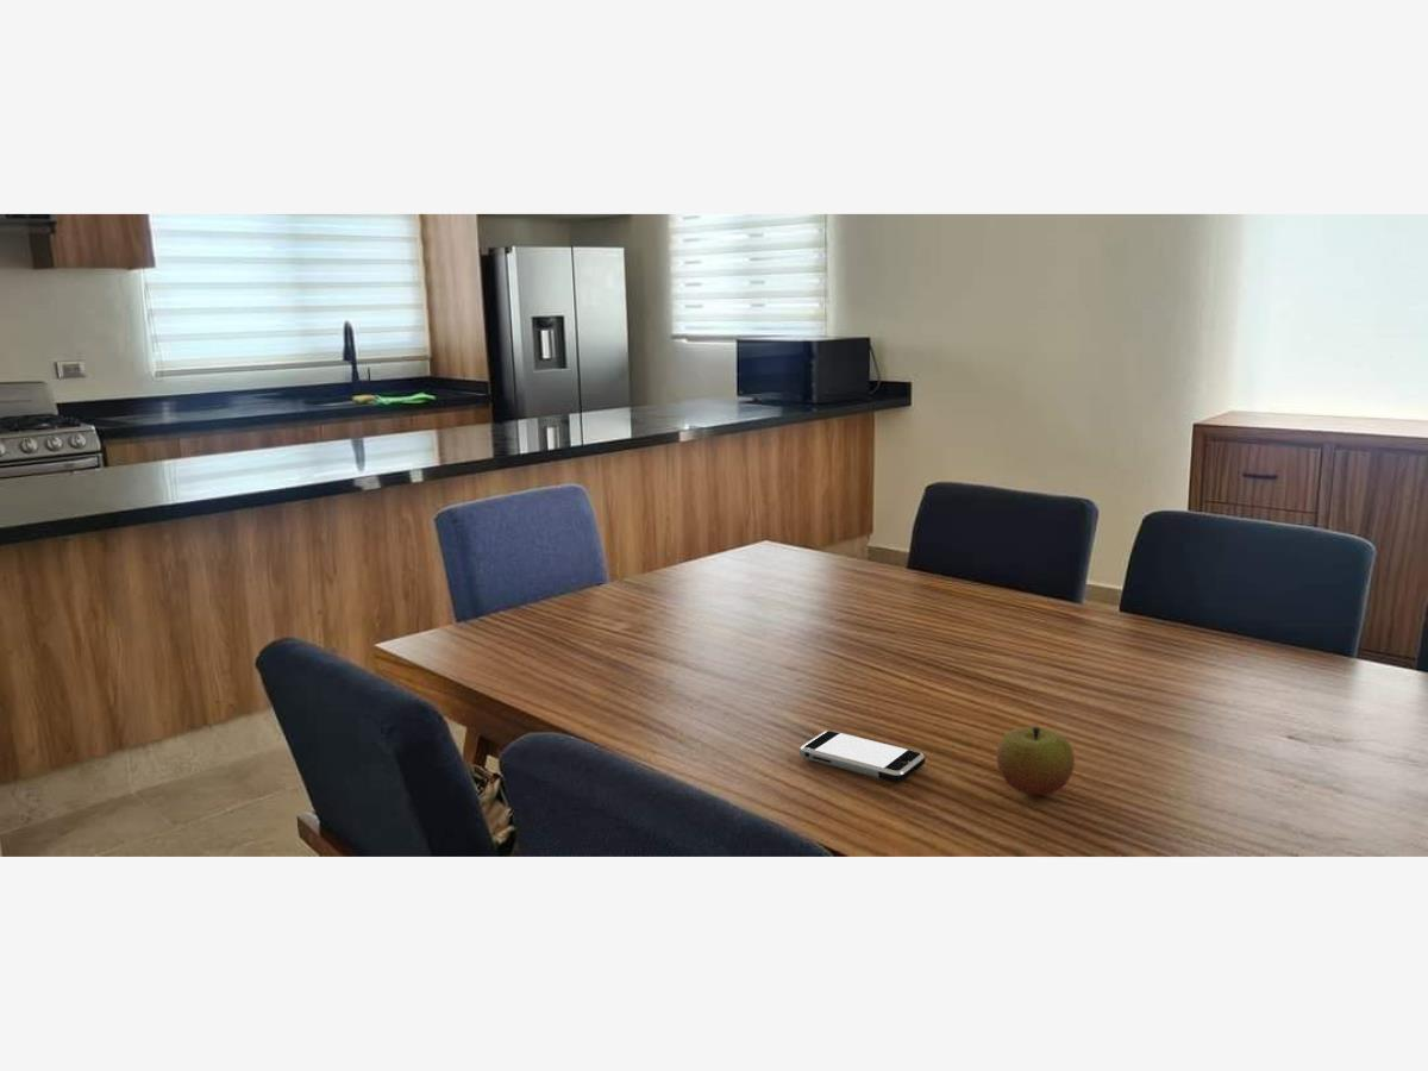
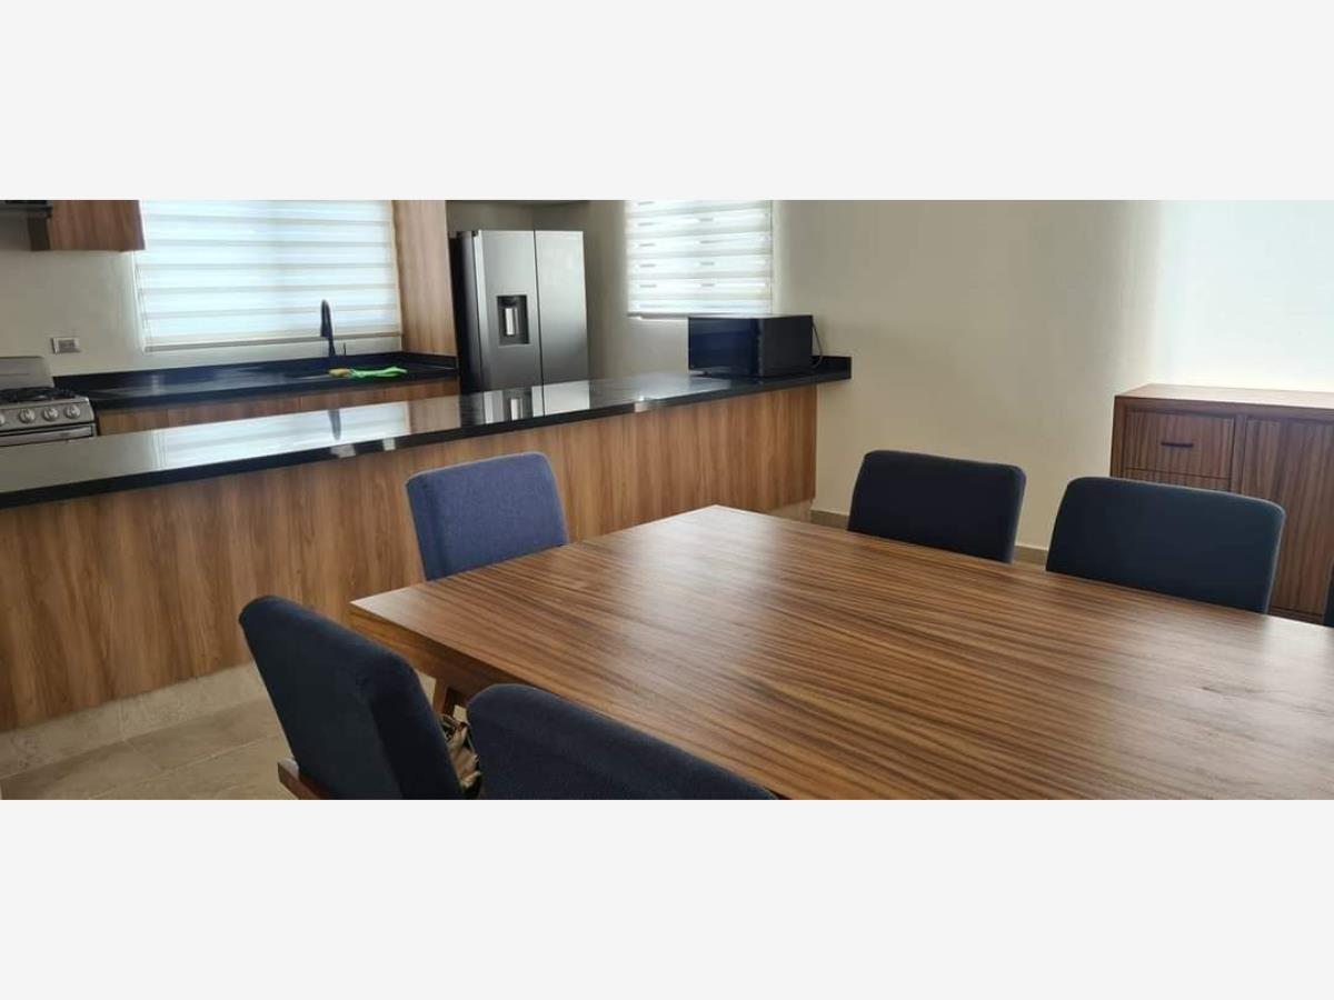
- apple [995,726,1076,796]
- smartphone [798,729,926,784]
